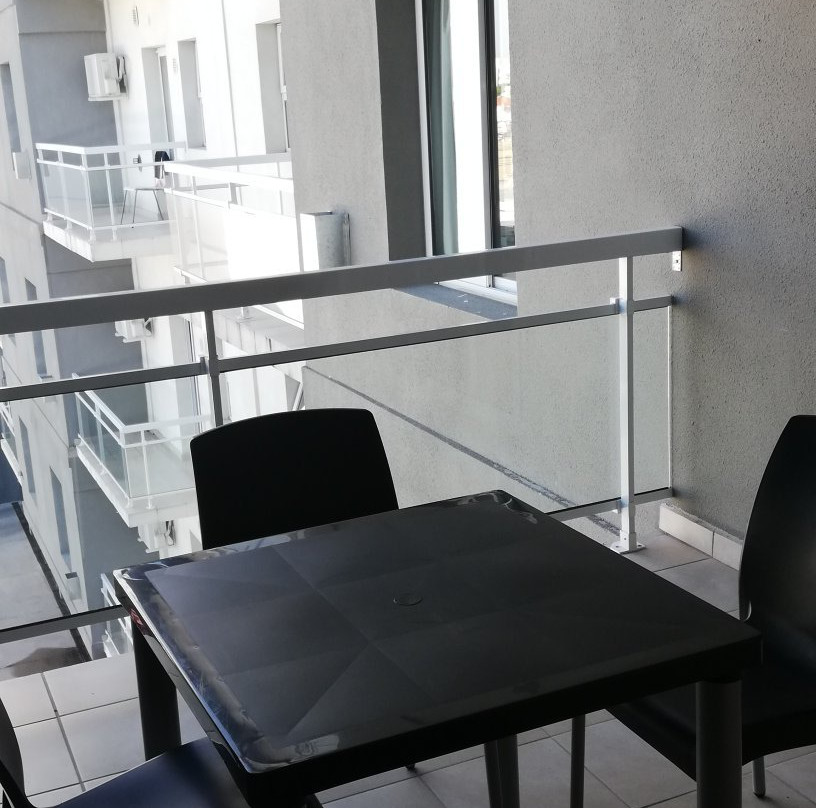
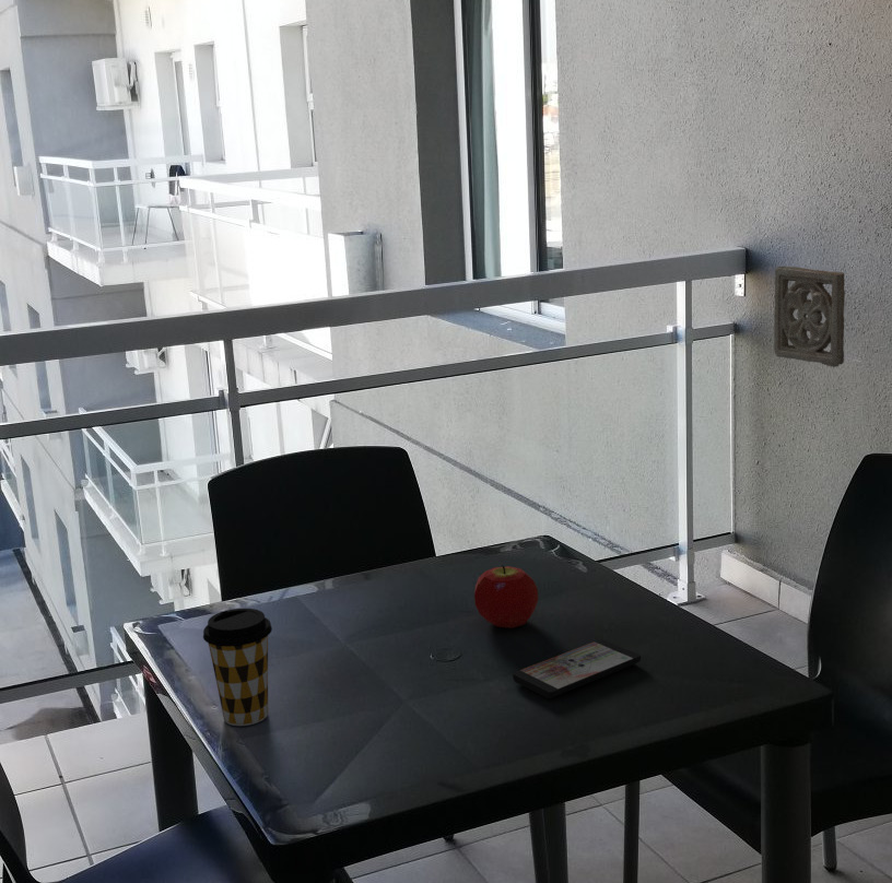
+ smartphone [512,638,642,699]
+ wall ornament [773,266,846,368]
+ fruit [473,565,539,629]
+ coffee cup [202,608,273,727]
